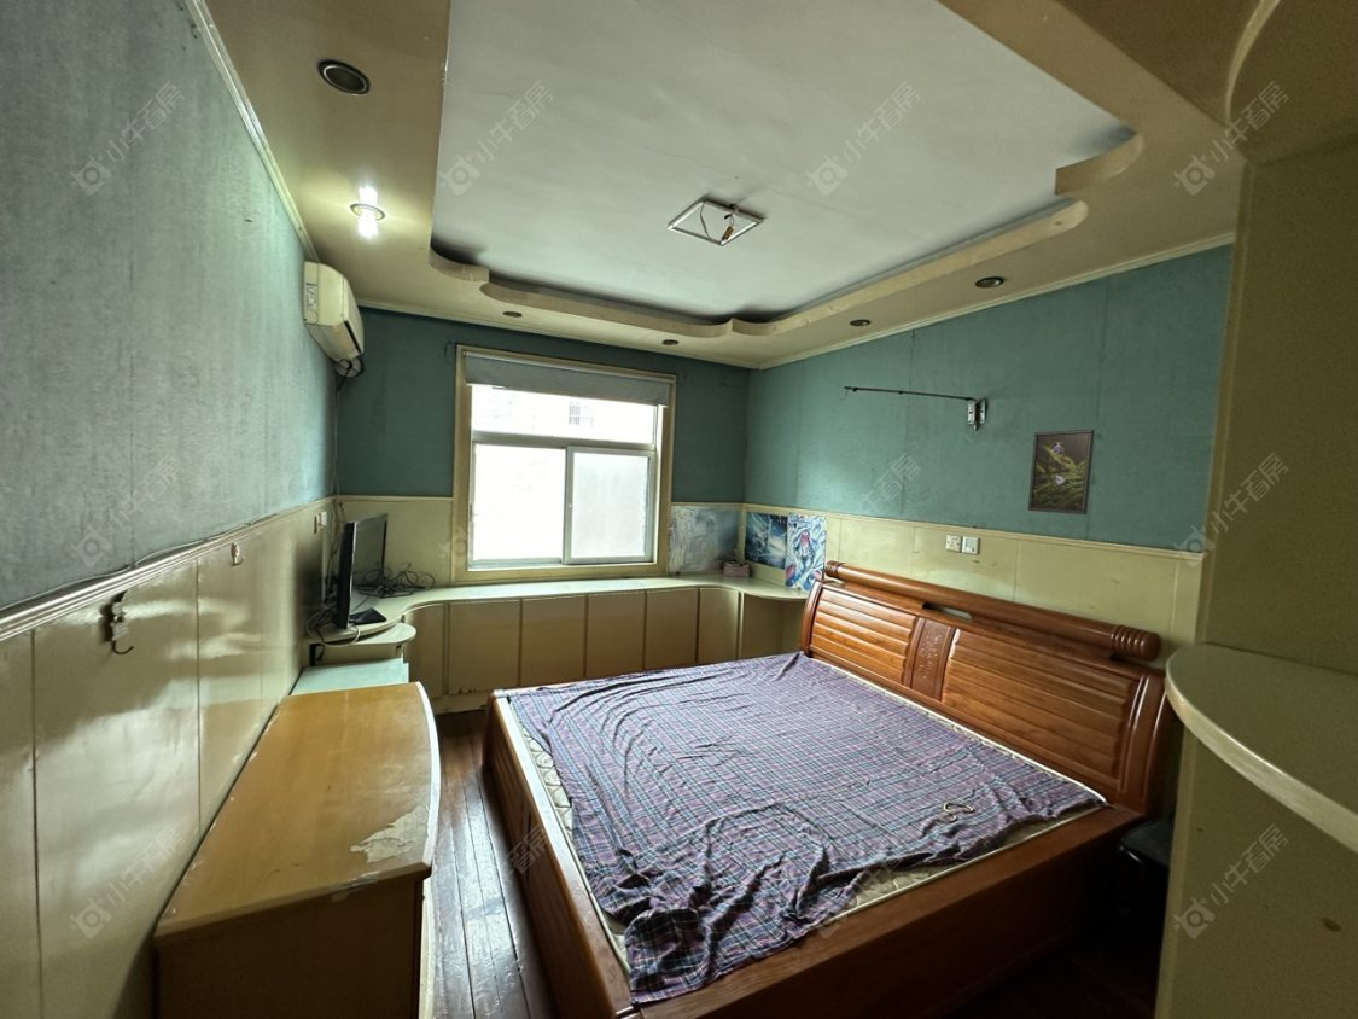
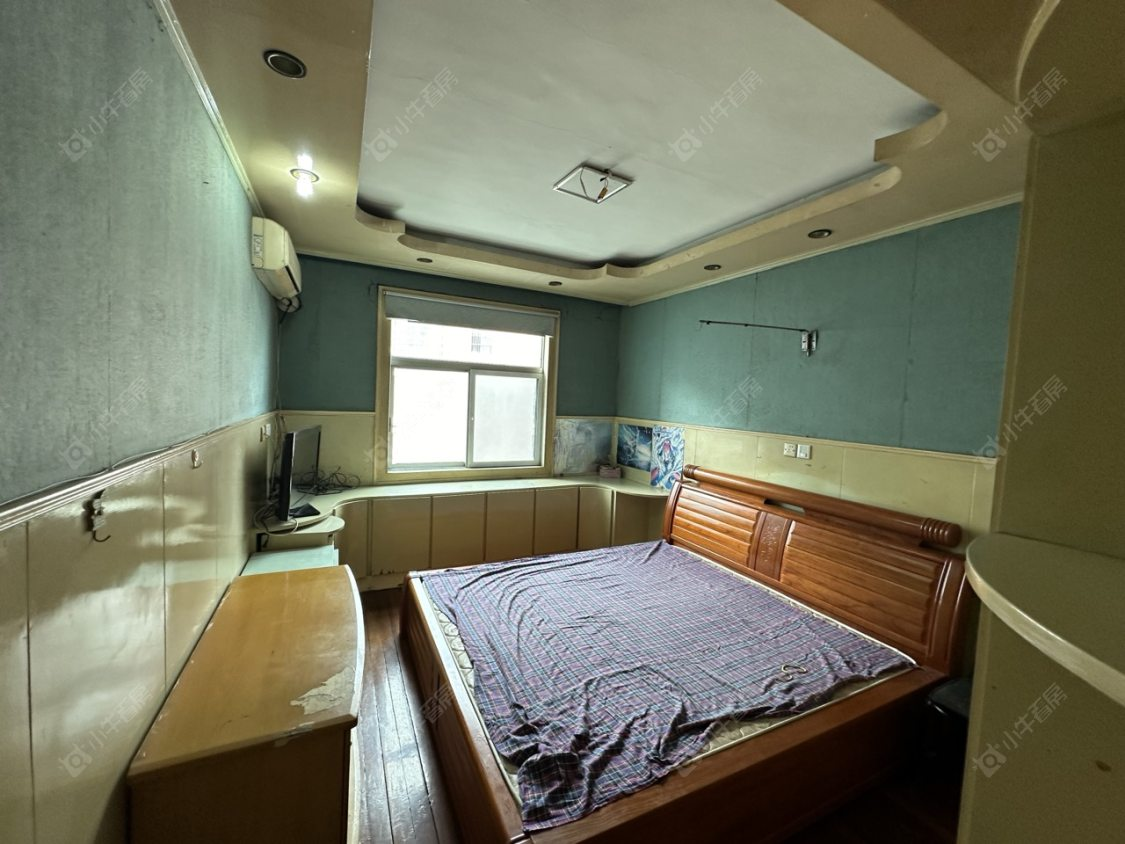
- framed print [1027,429,1096,516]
